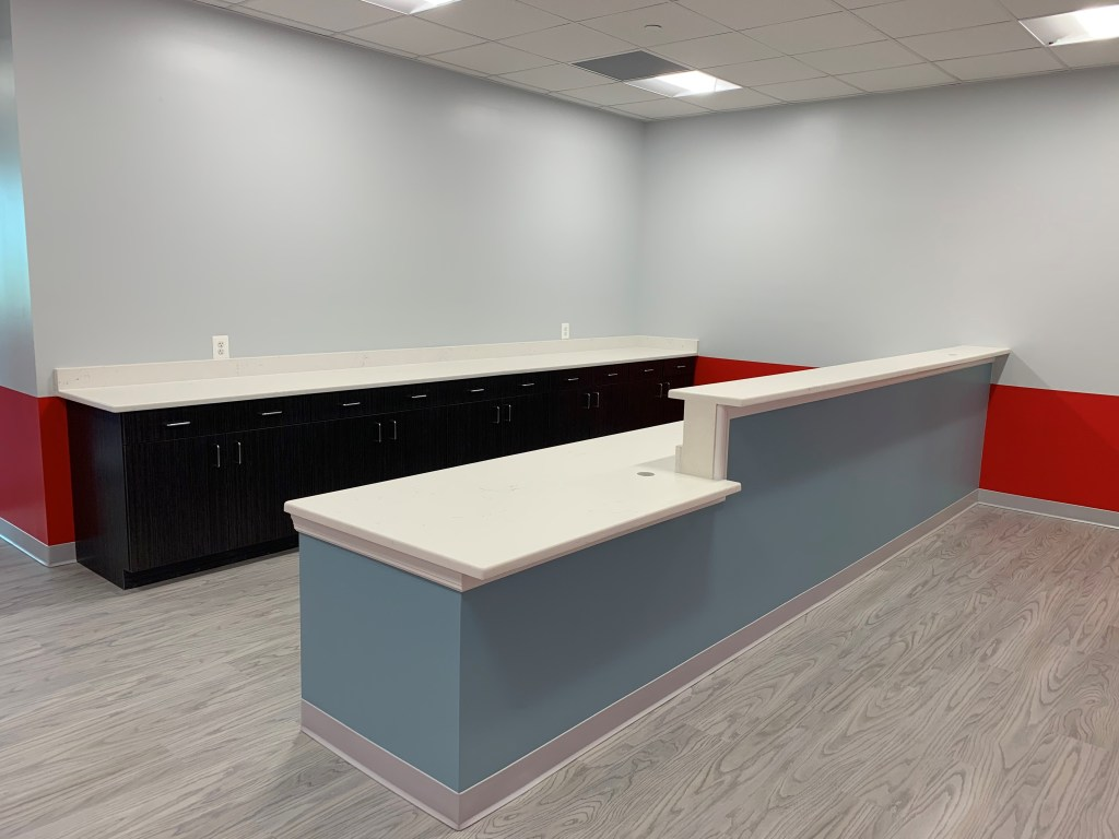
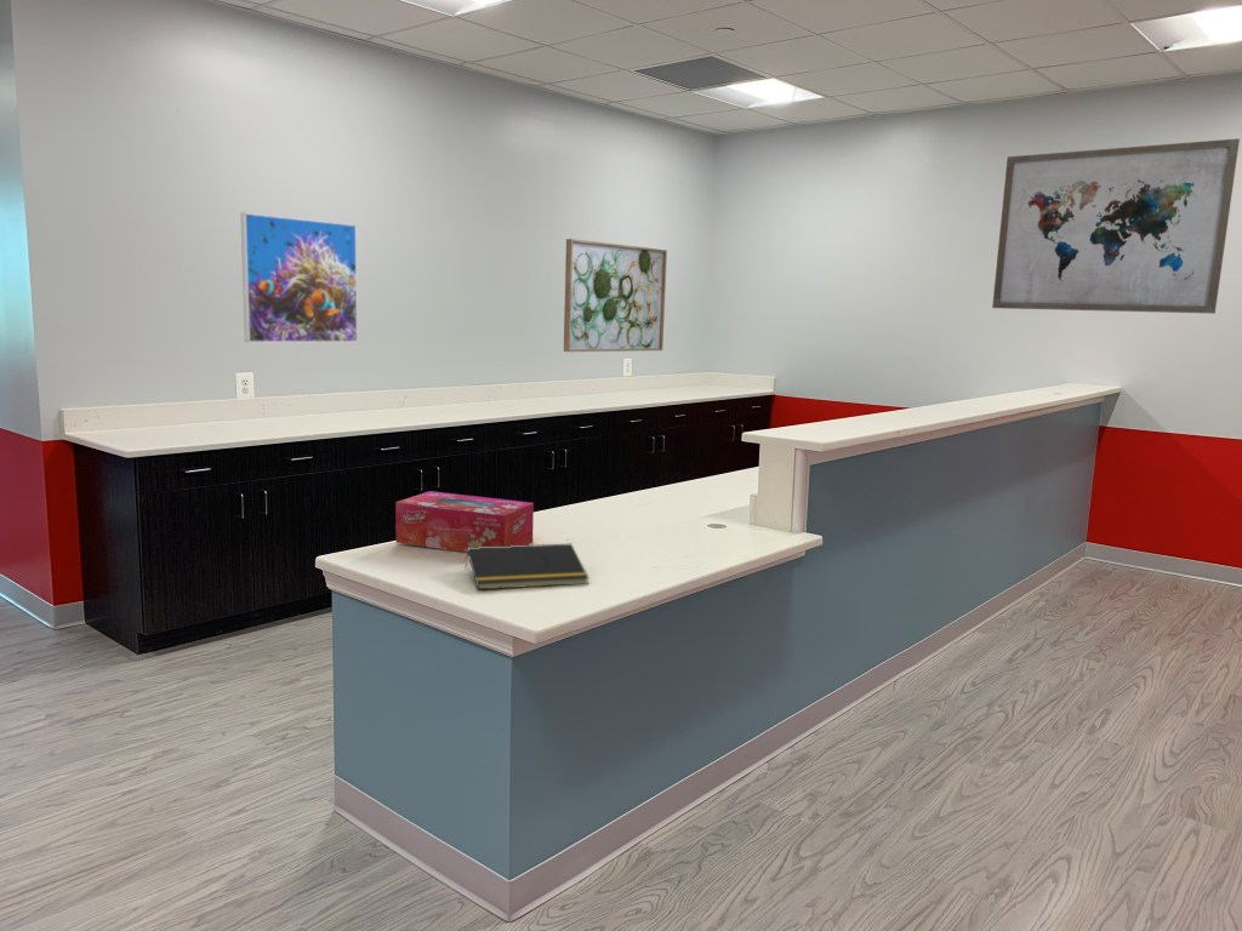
+ tissue box [394,490,535,554]
+ wall art [991,137,1241,315]
+ notepad [463,543,591,590]
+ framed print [240,212,359,343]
+ wall art [563,238,668,353]
